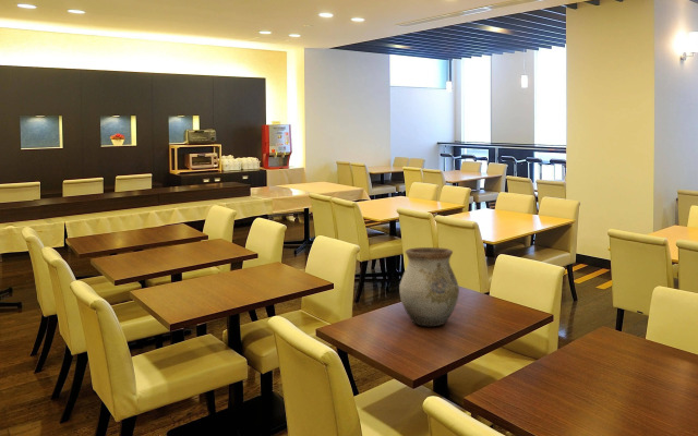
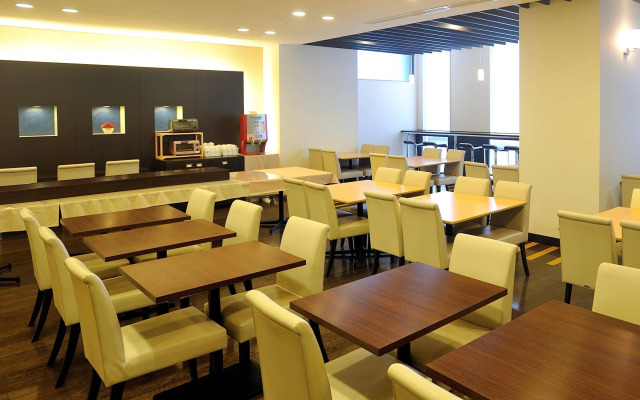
- vase [398,246,460,327]
